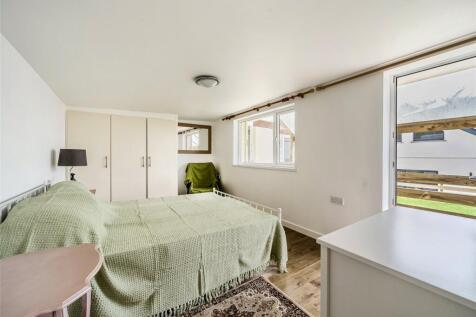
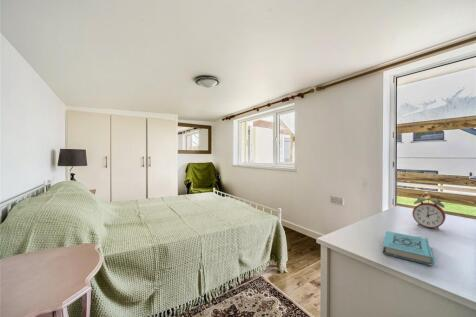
+ book [382,230,435,267]
+ alarm clock [412,192,447,231]
